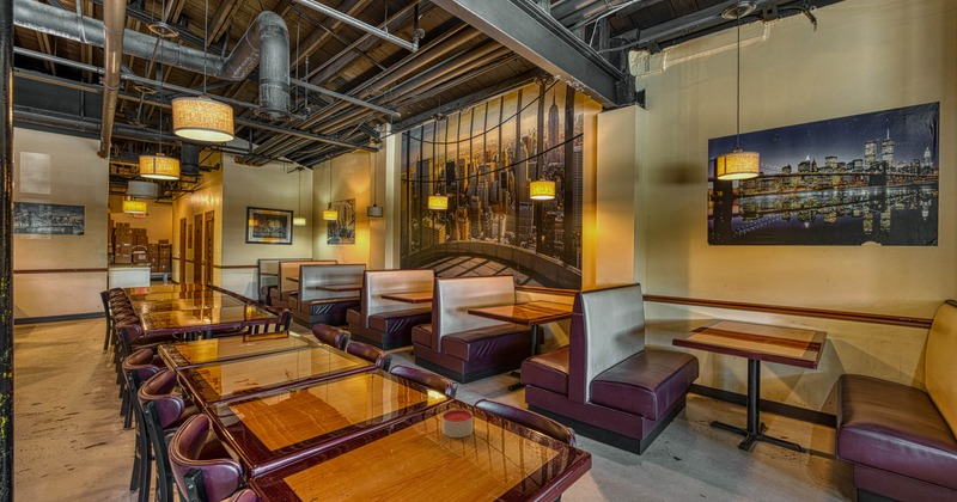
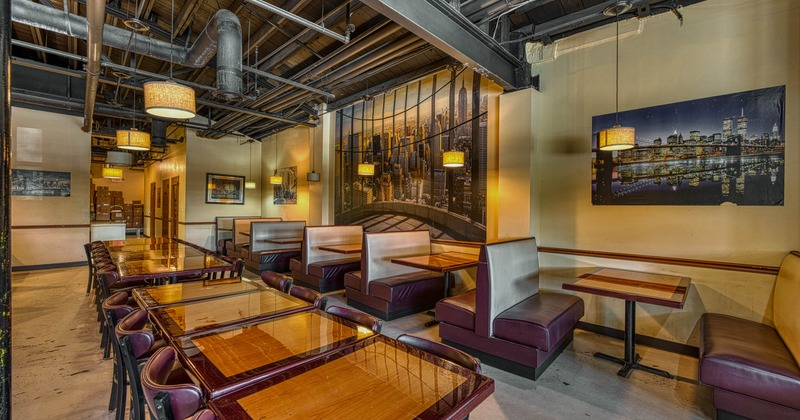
- candle [441,408,474,439]
